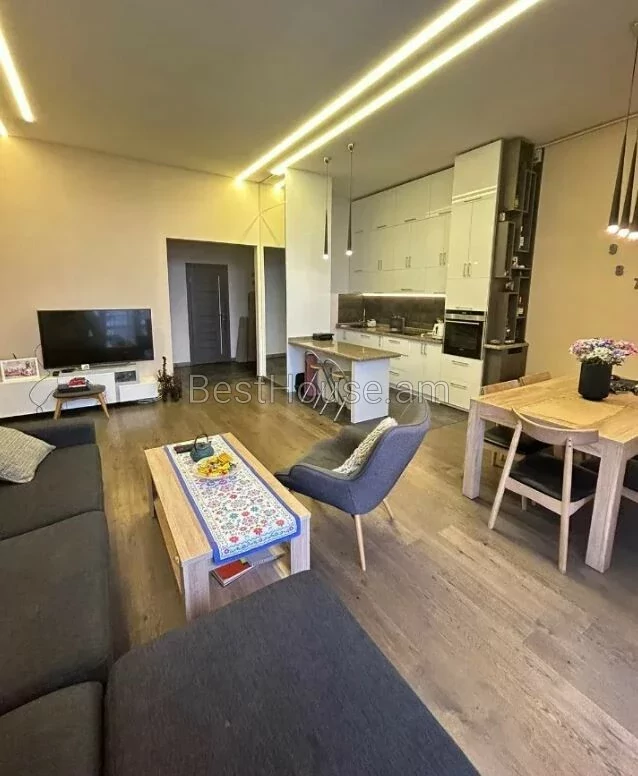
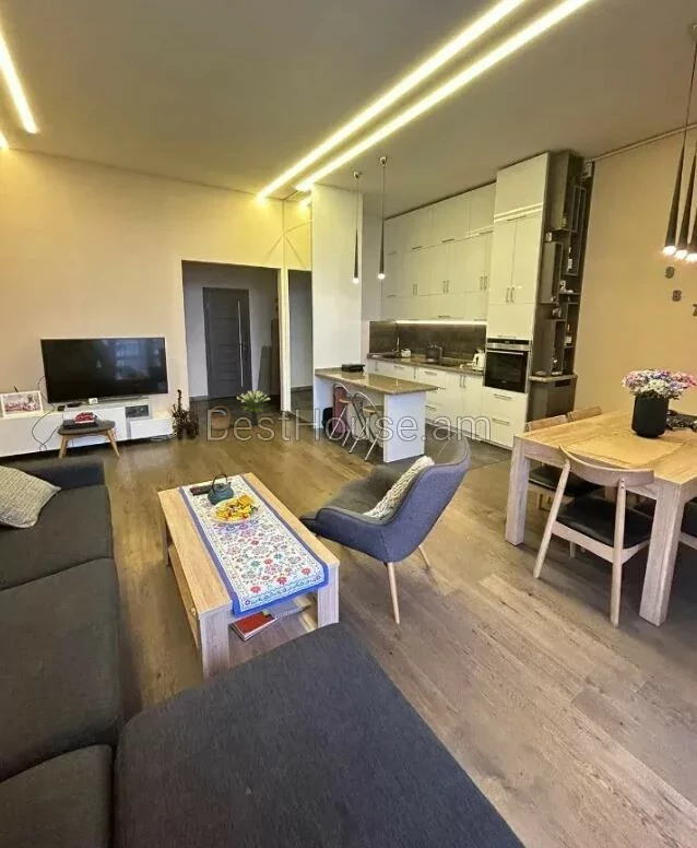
+ potted plant [236,389,271,426]
+ basket [209,405,232,431]
